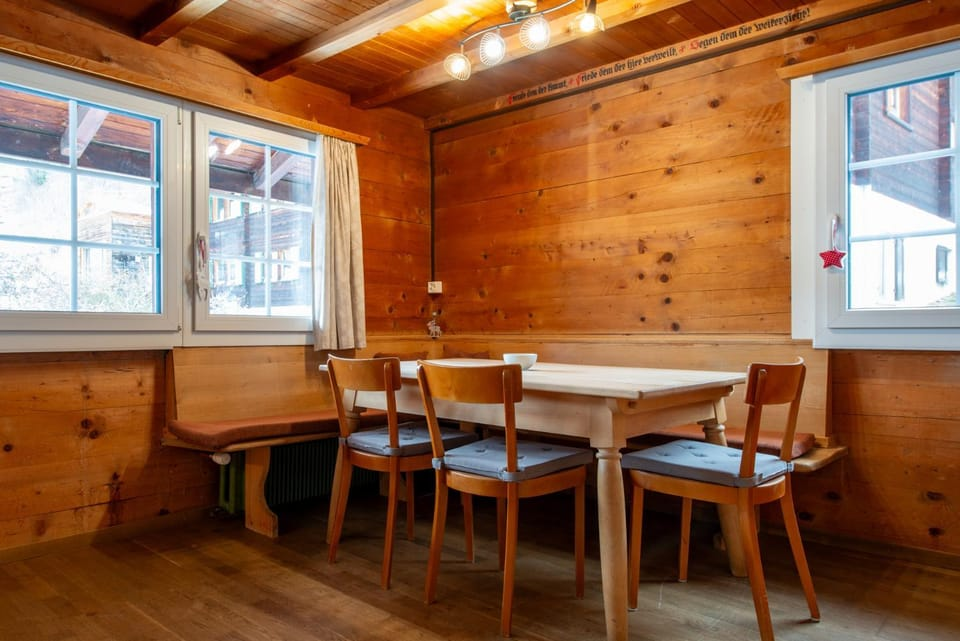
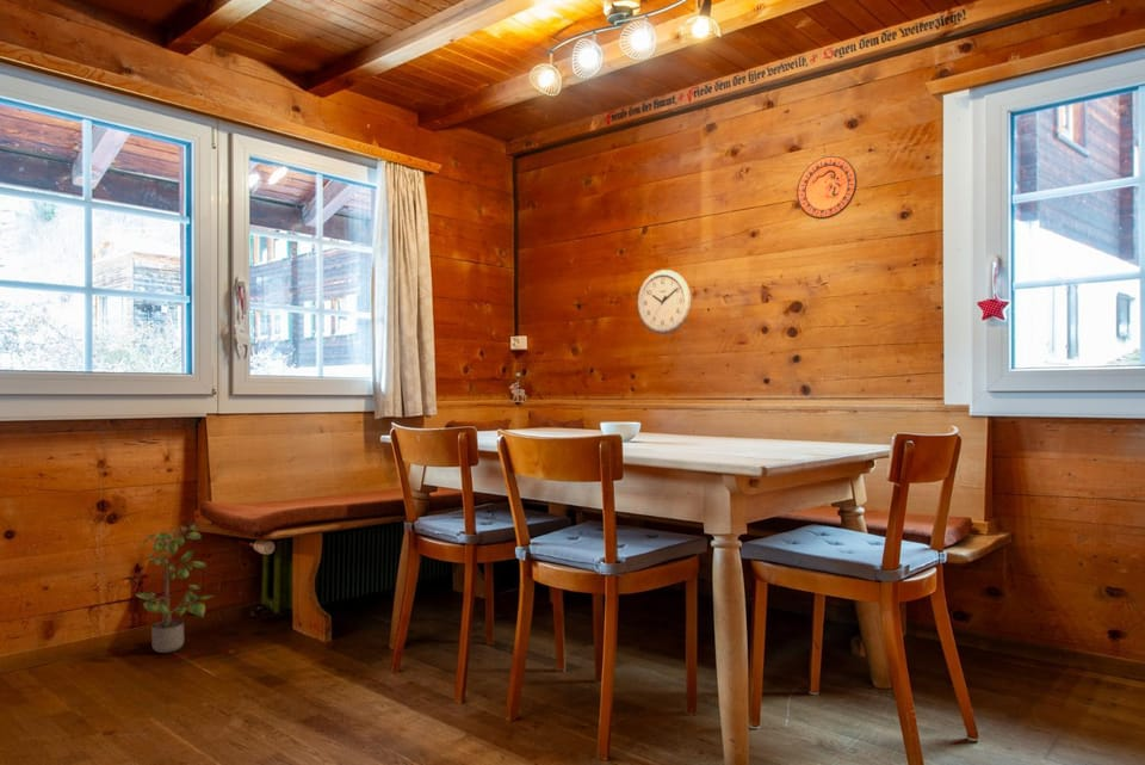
+ decorative plate [796,155,858,221]
+ wall clock [636,269,692,335]
+ potted plant [134,523,216,654]
